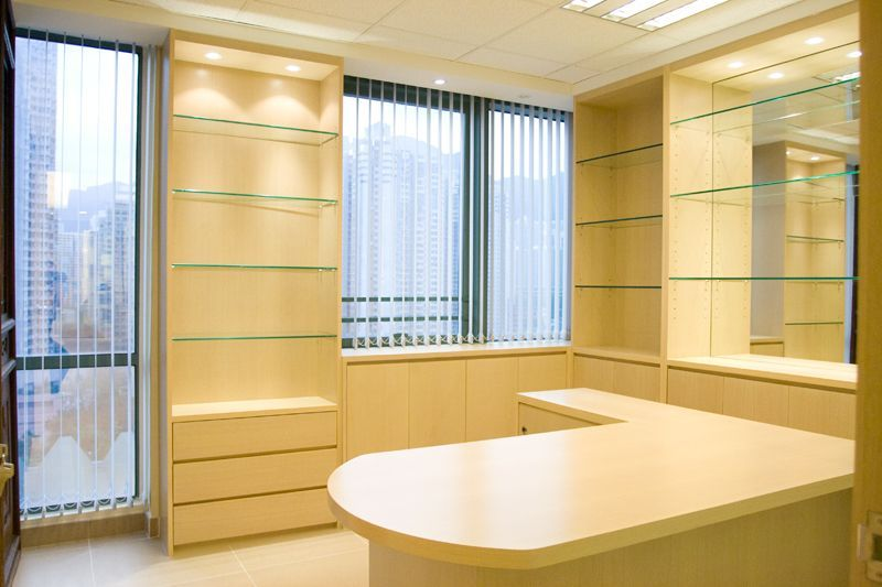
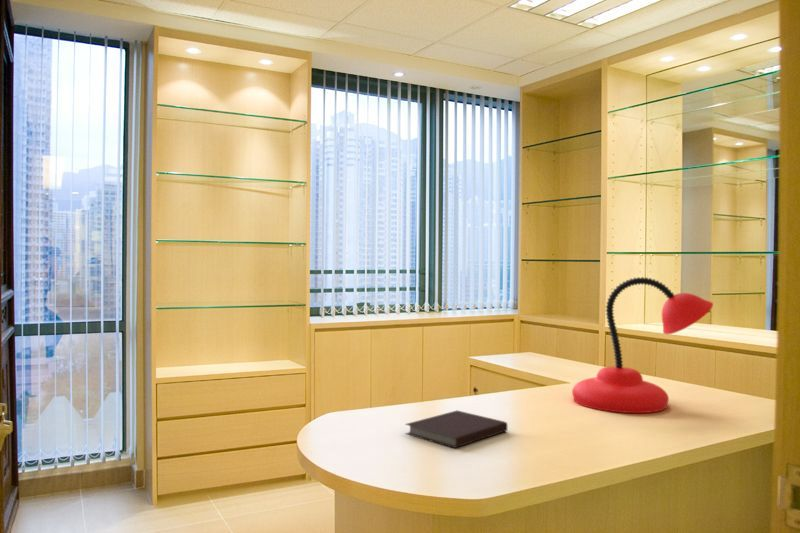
+ desk lamp [571,276,714,414]
+ notebook [404,409,508,449]
